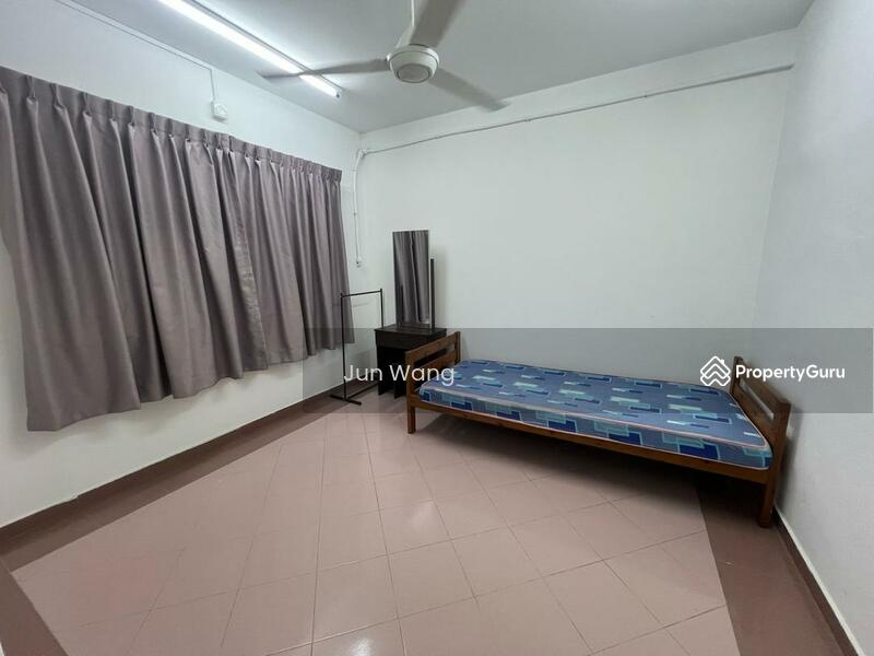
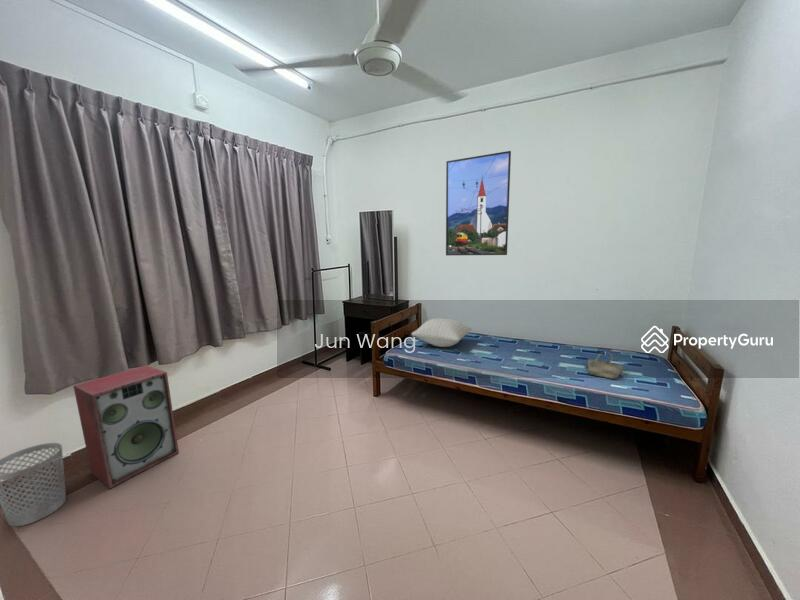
+ wastebasket [0,442,67,528]
+ speaker [72,364,180,490]
+ pillow [411,317,473,348]
+ tote bag [586,351,624,380]
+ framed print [445,150,512,256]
